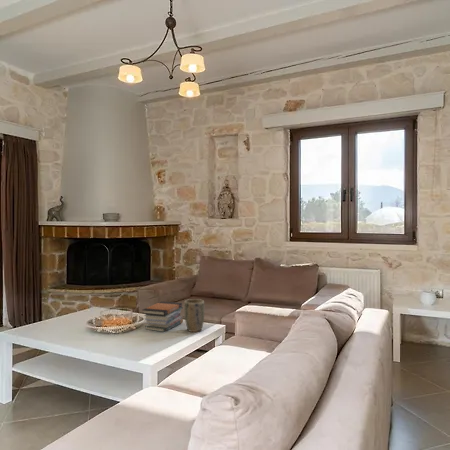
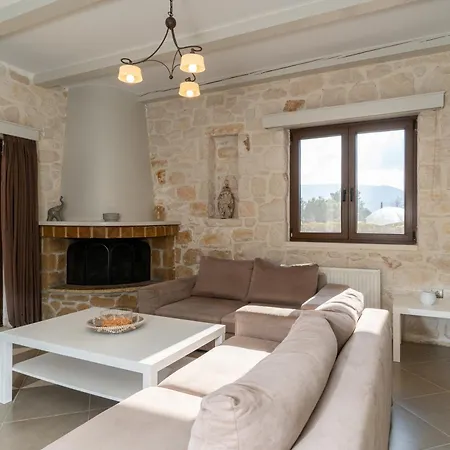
- plant pot [183,298,205,333]
- book stack [141,300,184,333]
